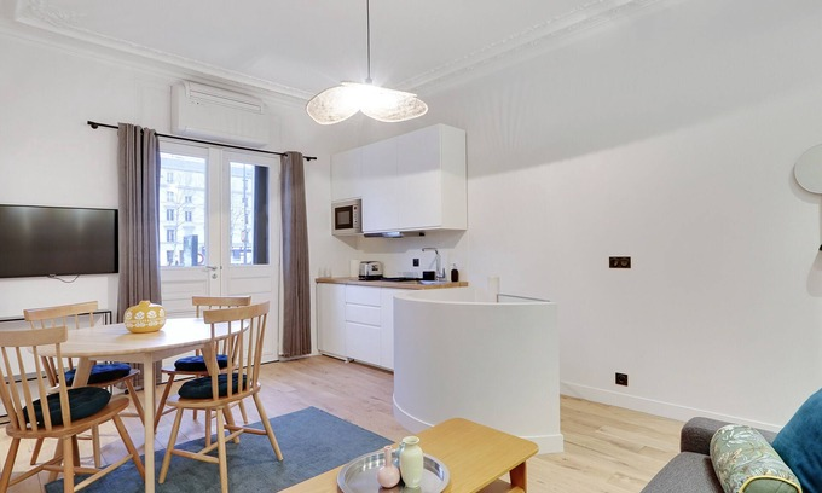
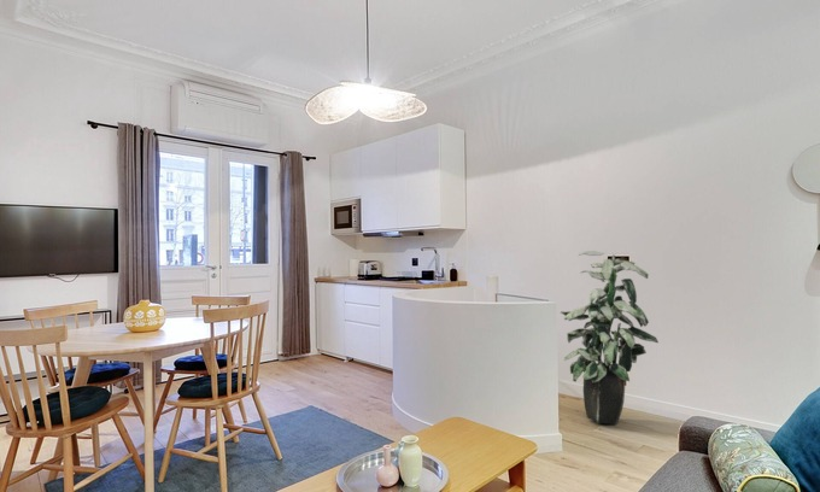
+ indoor plant [560,250,660,426]
